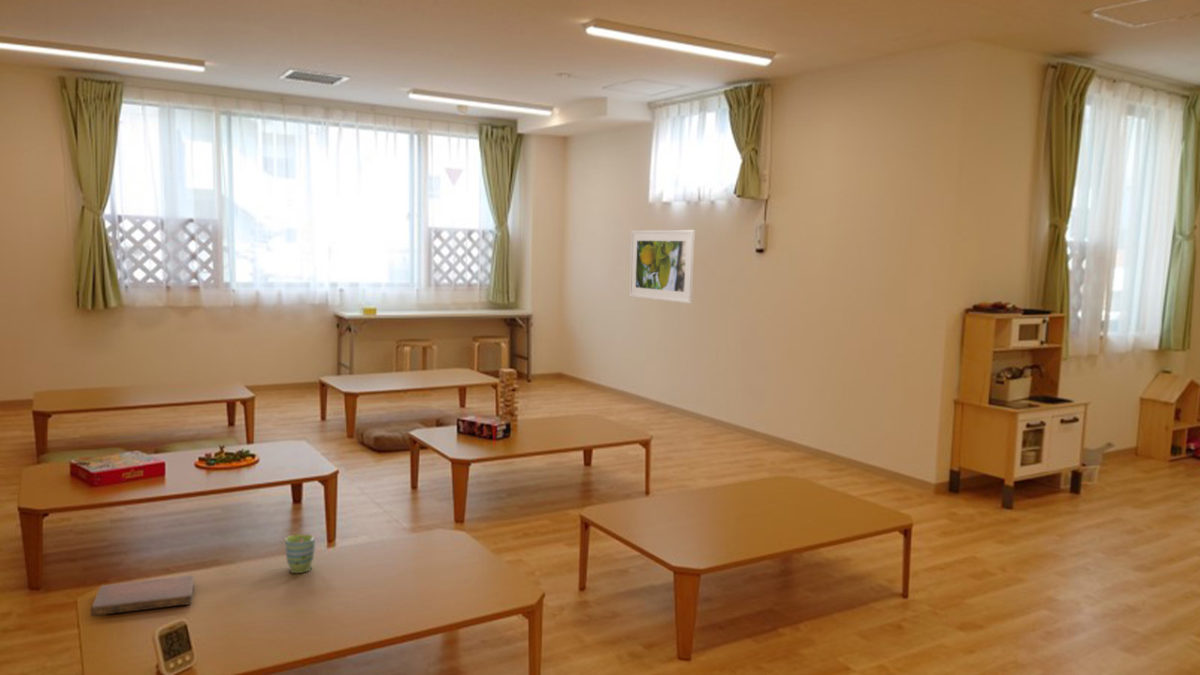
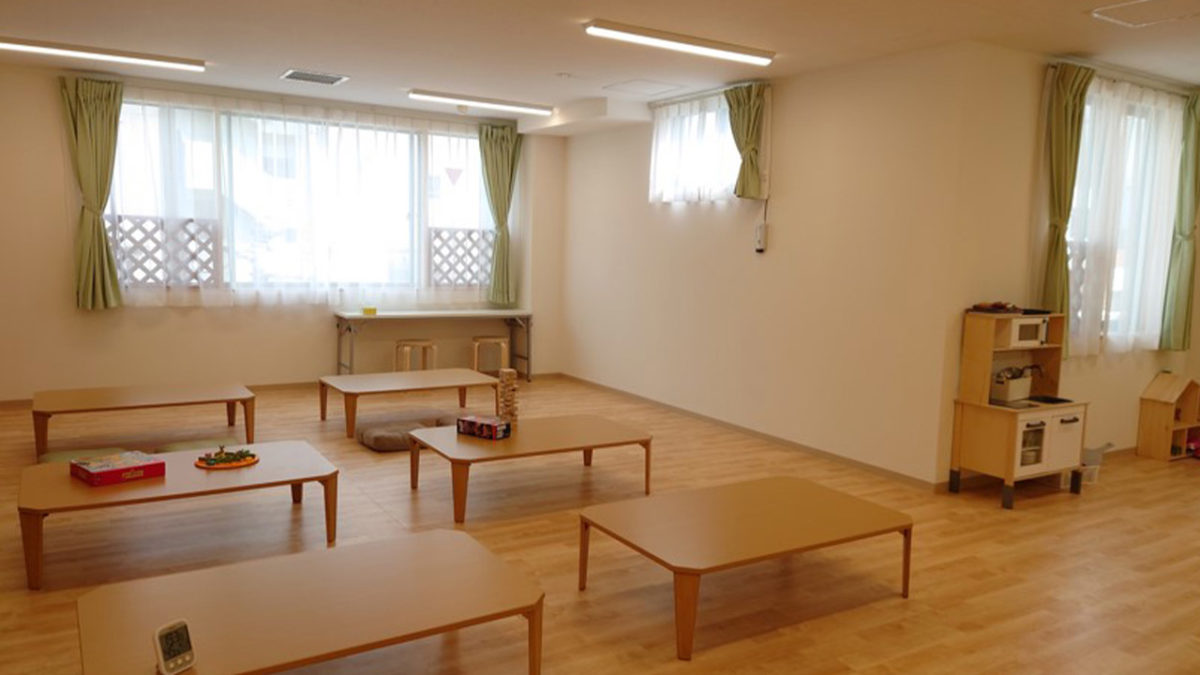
- mug [284,533,316,574]
- notebook [90,574,195,617]
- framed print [628,229,696,305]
